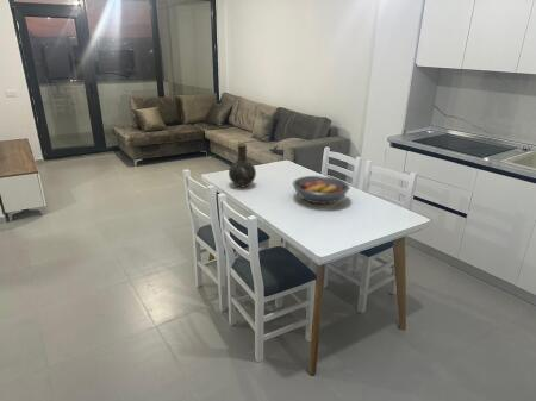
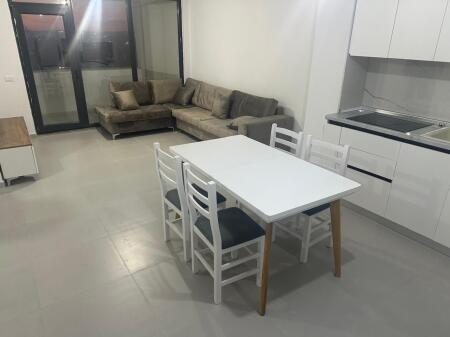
- fruit bowl [292,175,351,205]
- vase [228,142,257,188]
